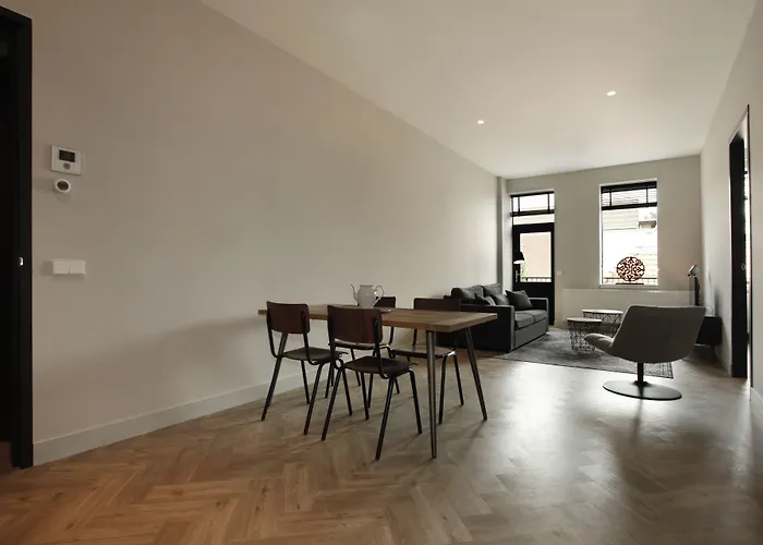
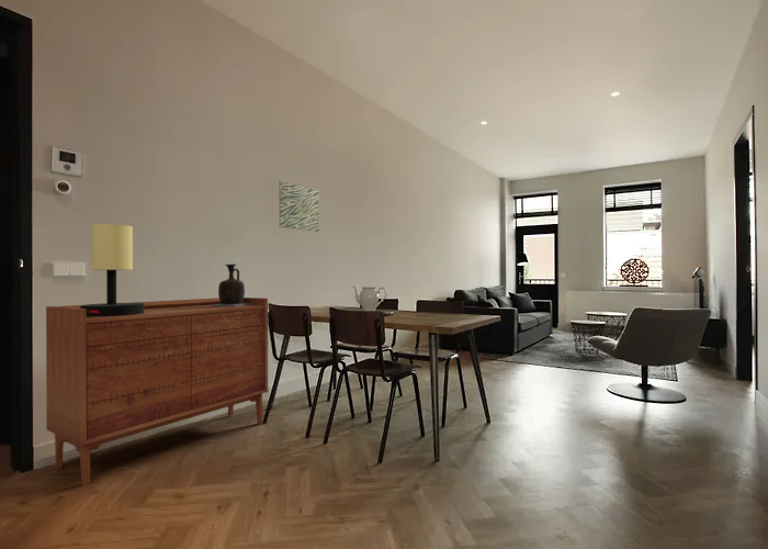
+ vase [212,264,251,306]
+ table lamp [80,223,144,317]
+ wall art [278,180,319,233]
+ sideboard [45,296,269,486]
